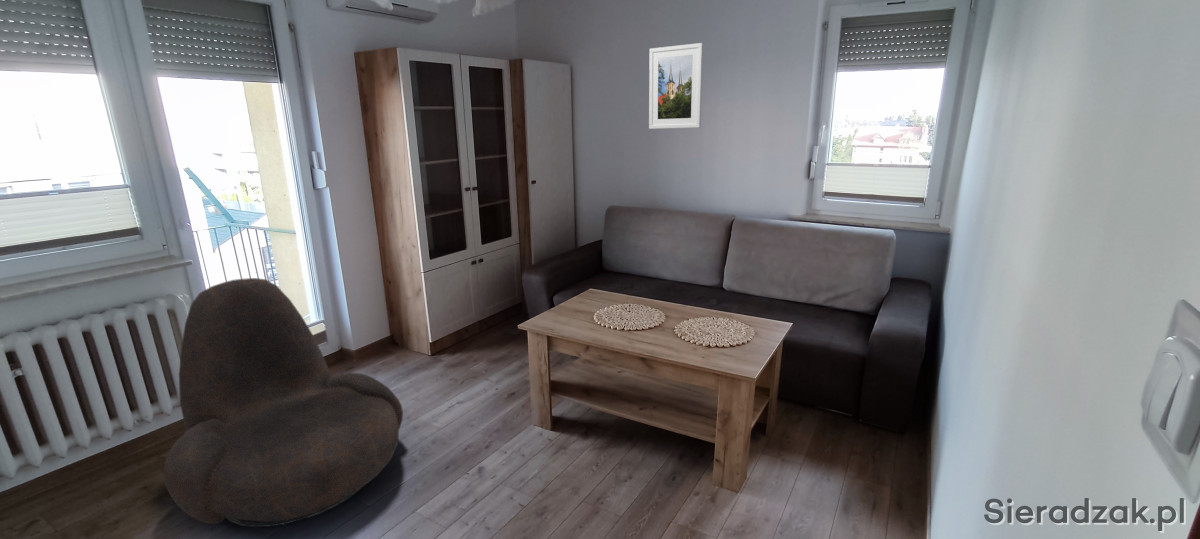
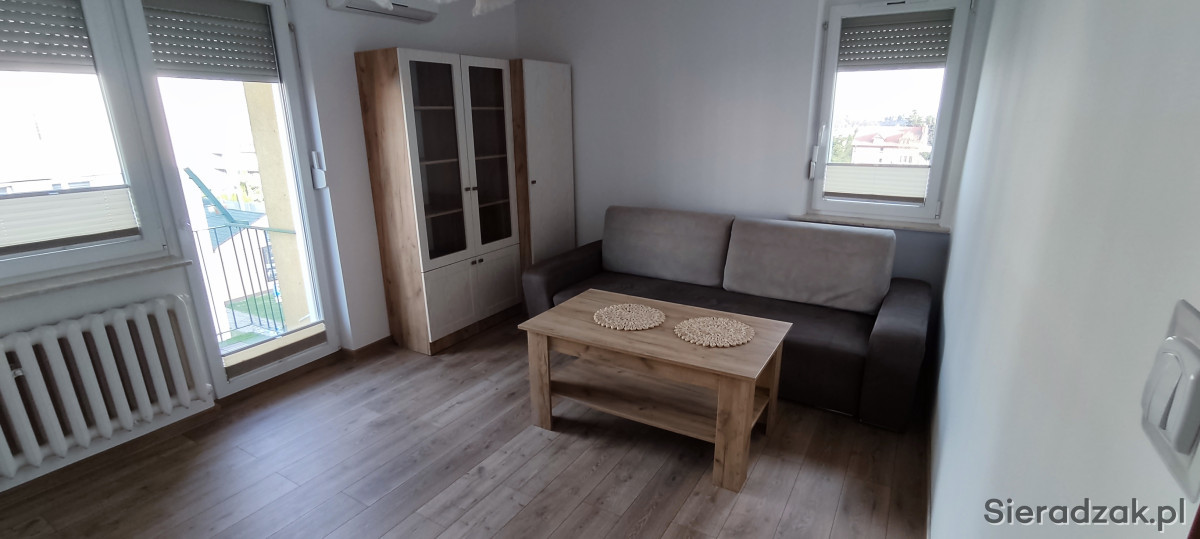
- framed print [648,42,704,130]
- armchair [163,277,404,528]
